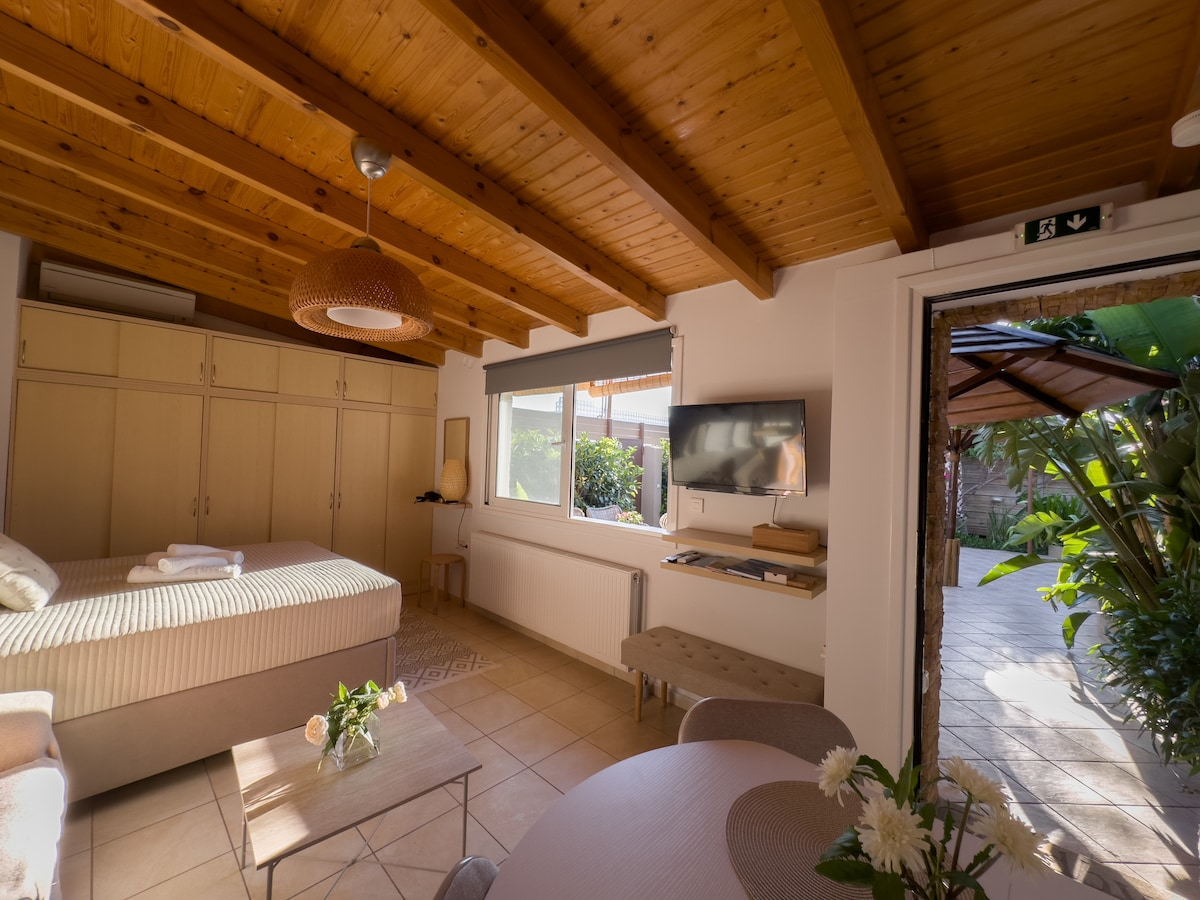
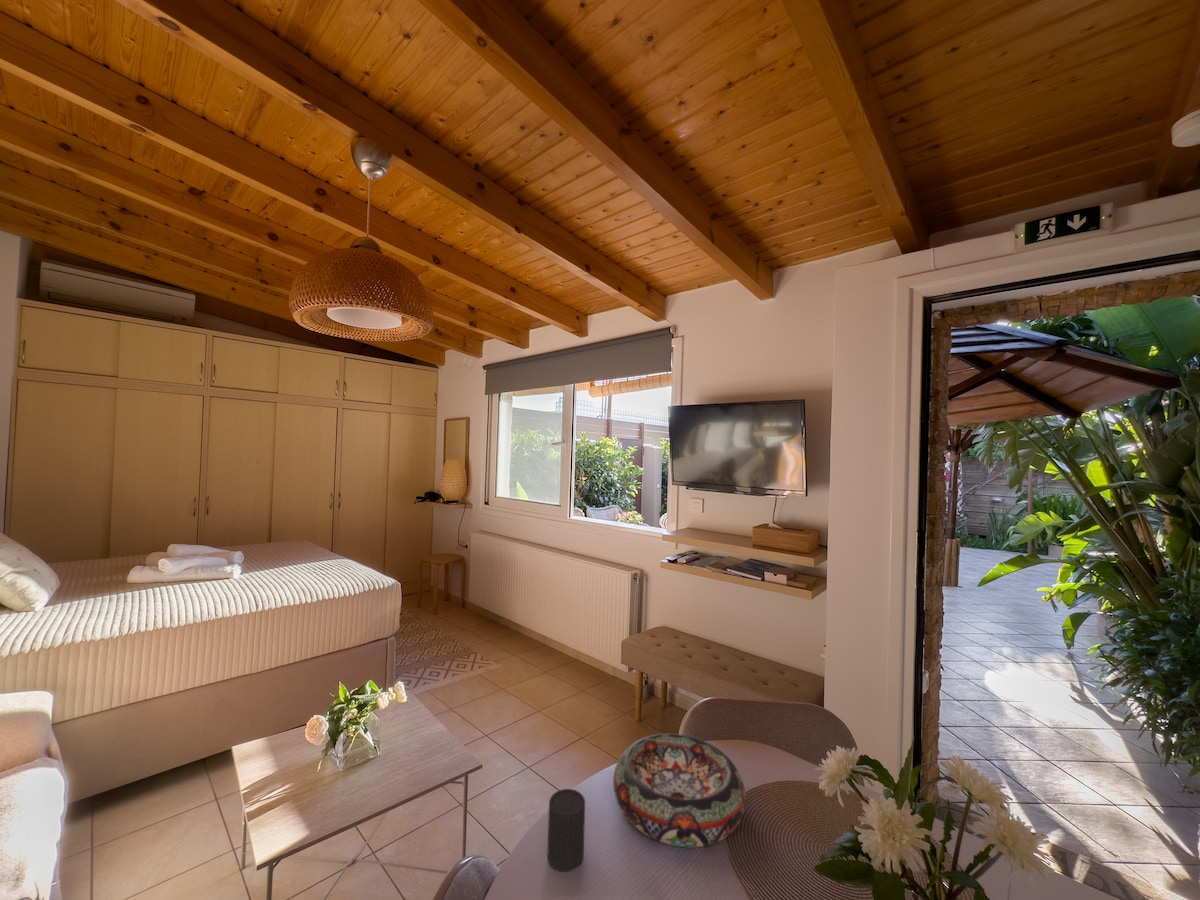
+ cup [546,788,586,873]
+ decorative bowl [612,732,747,848]
